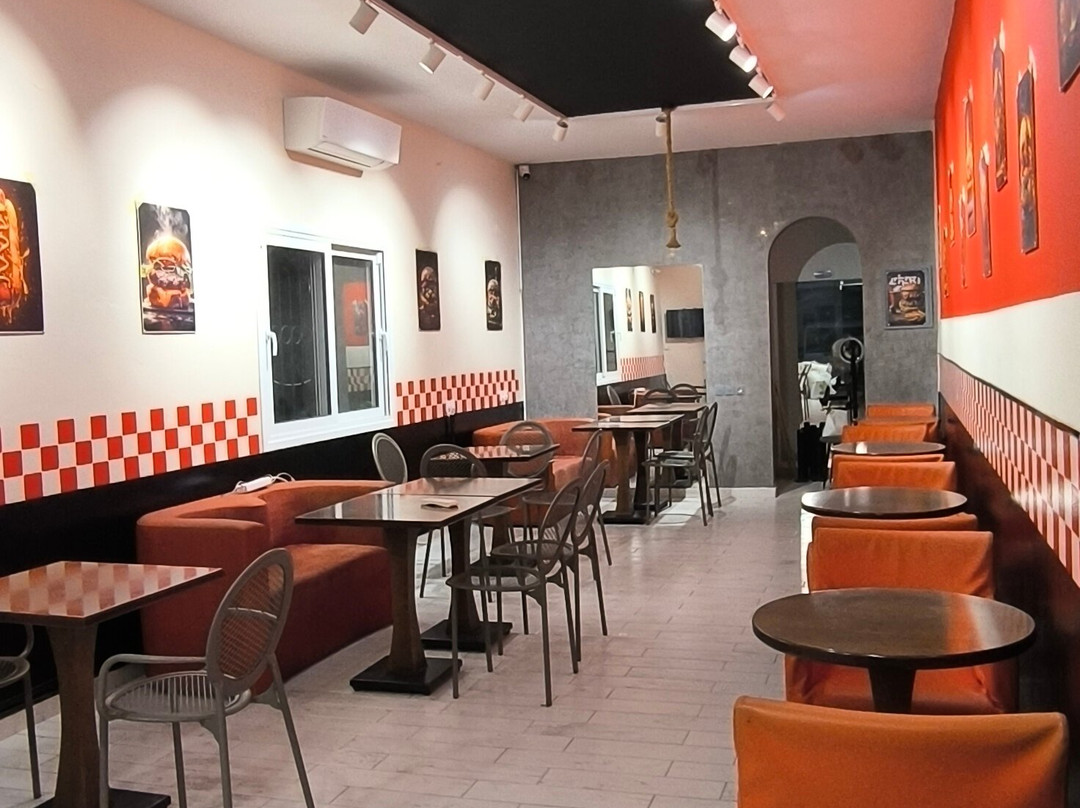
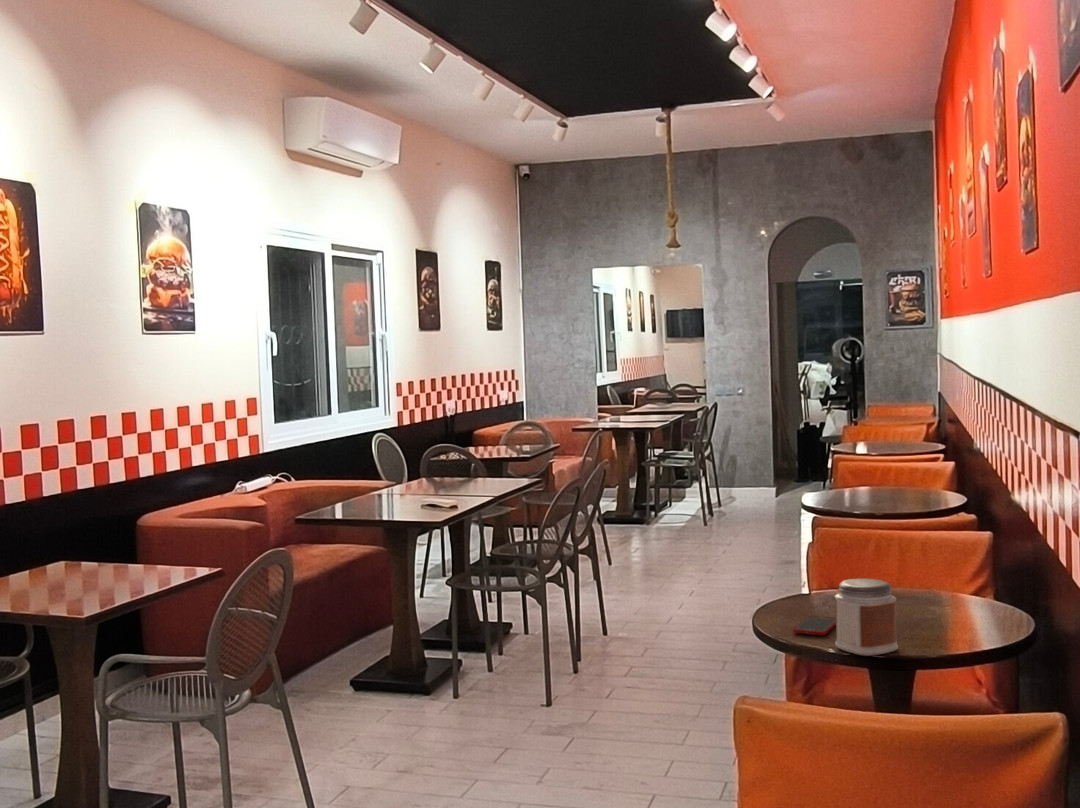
+ cell phone [792,615,836,636]
+ jar [833,578,899,657]
